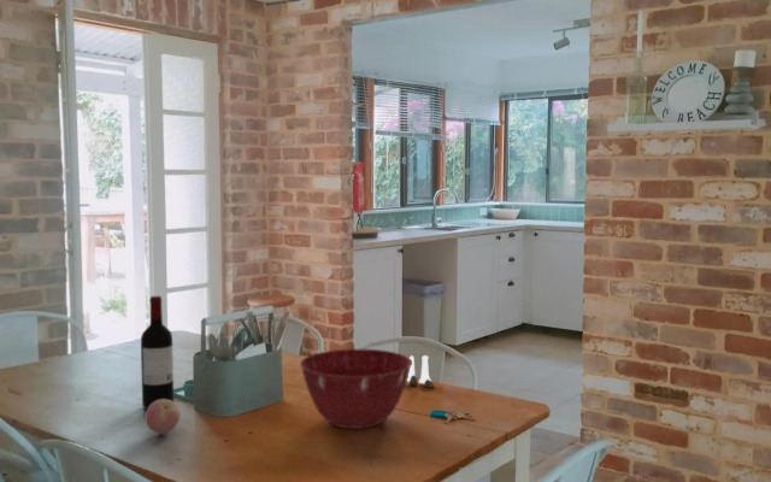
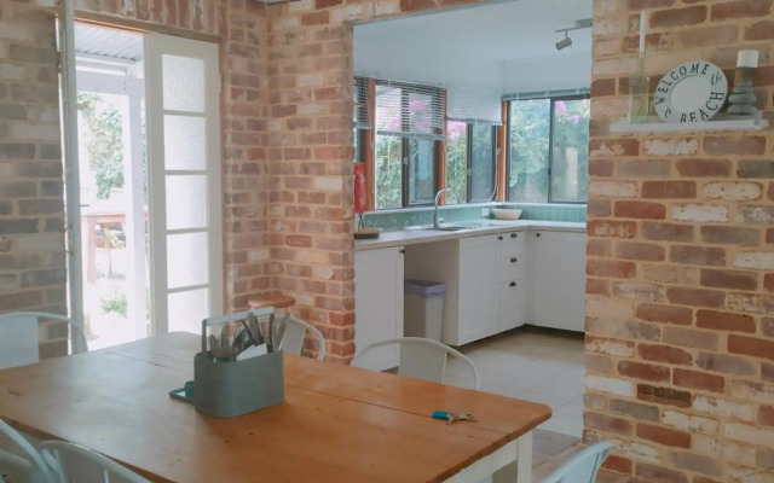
- mixing bowl [299,348,412,430]
- apple [145,399,181,435]
- salt and pepper shaker set [407,354,435,388]
- wine bottle [140,295,175,410]
